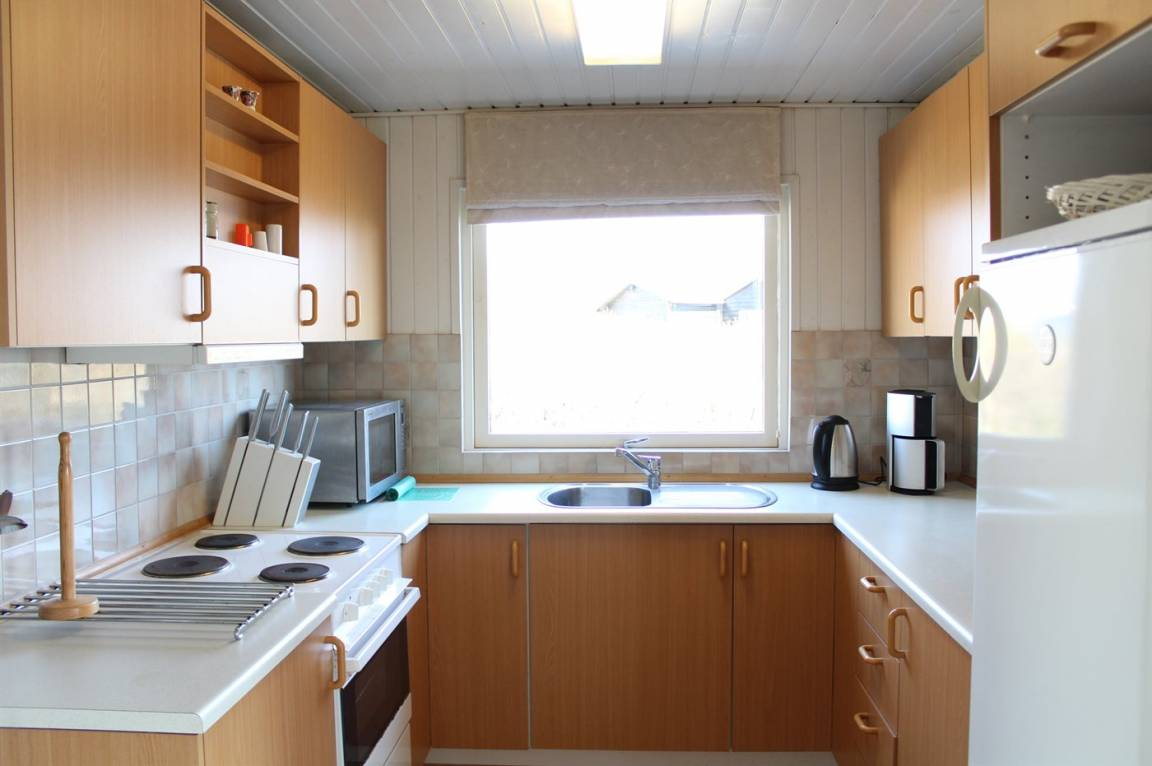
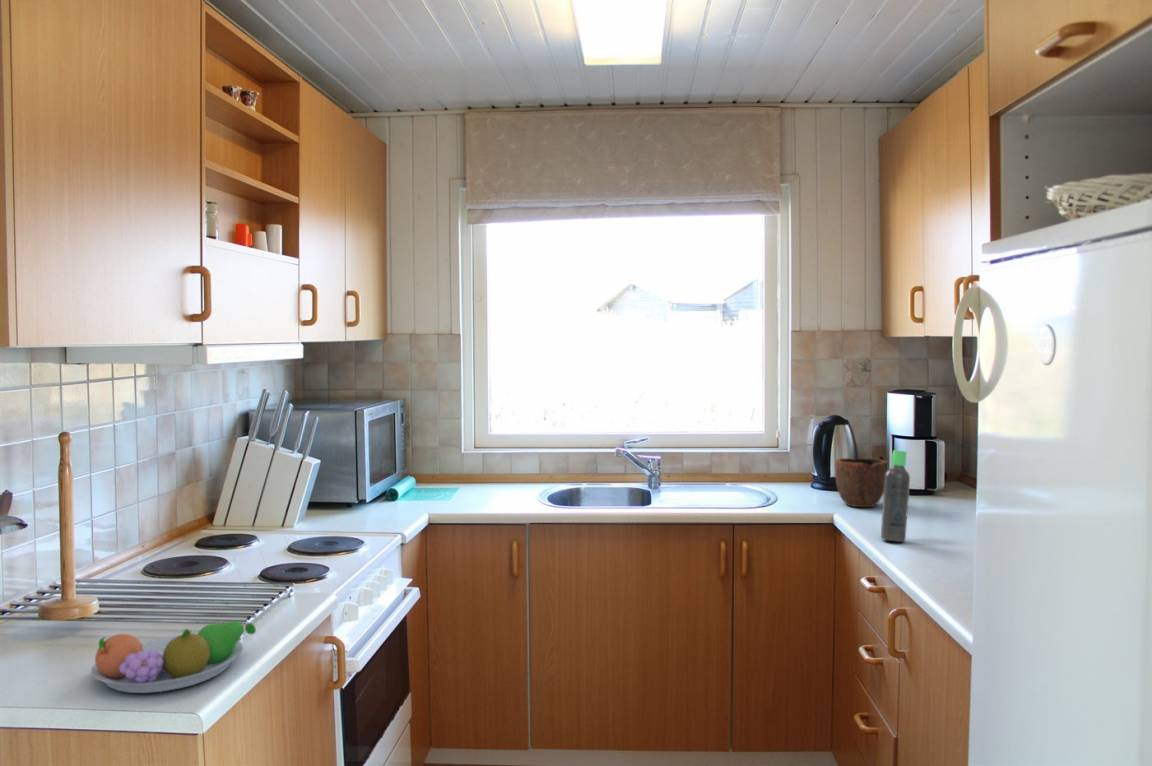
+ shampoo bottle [880,449,911,543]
+ fruit bowl [90,620,257,694]
+ bowl [834,457,888,508]
